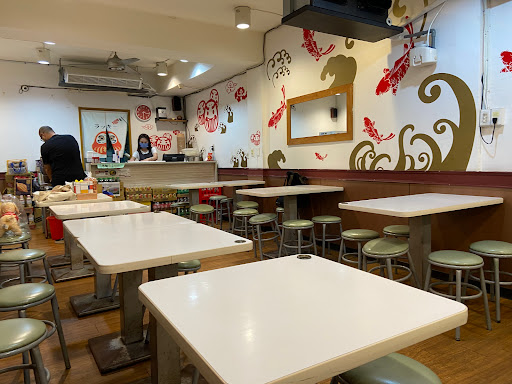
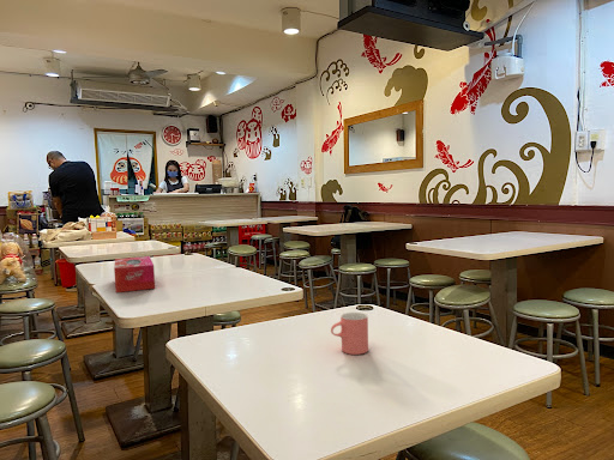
+ tissue box [113,255,156,293]
+ cup [330,311,369,356]
